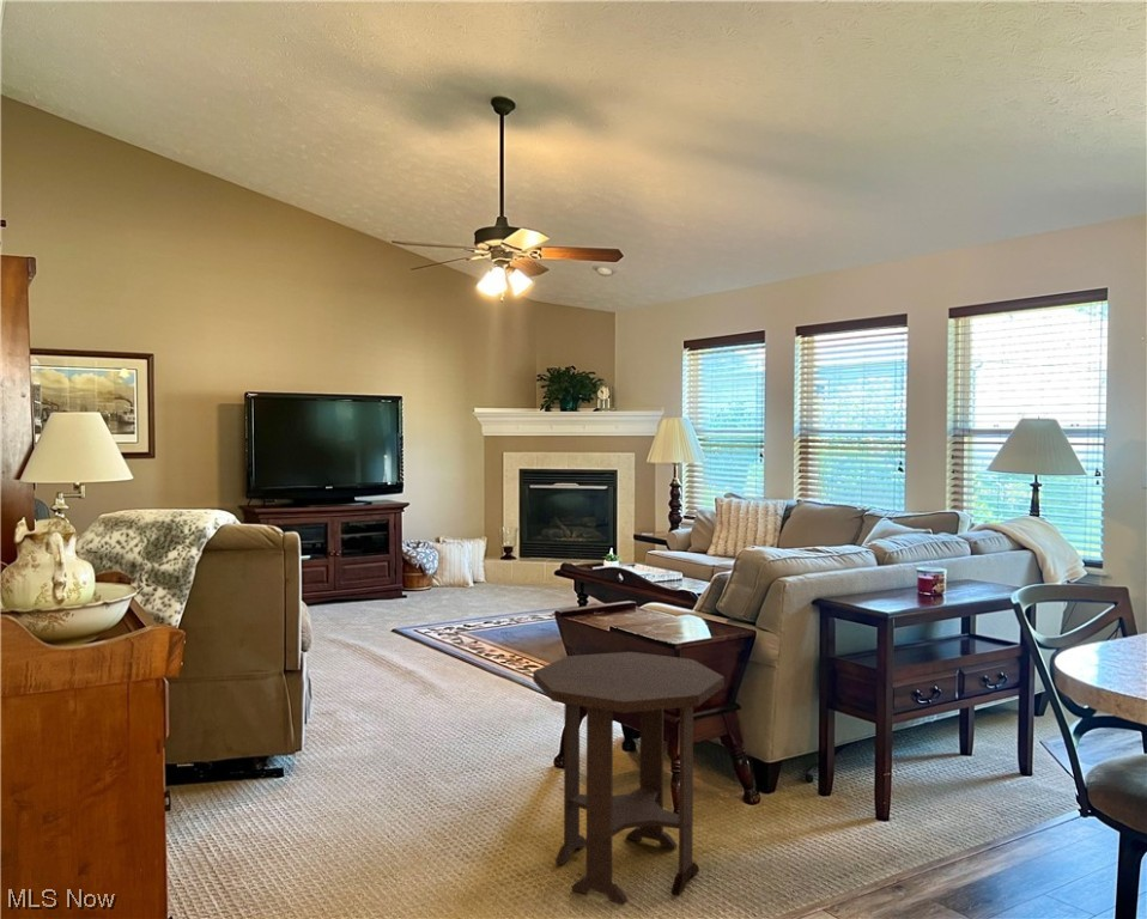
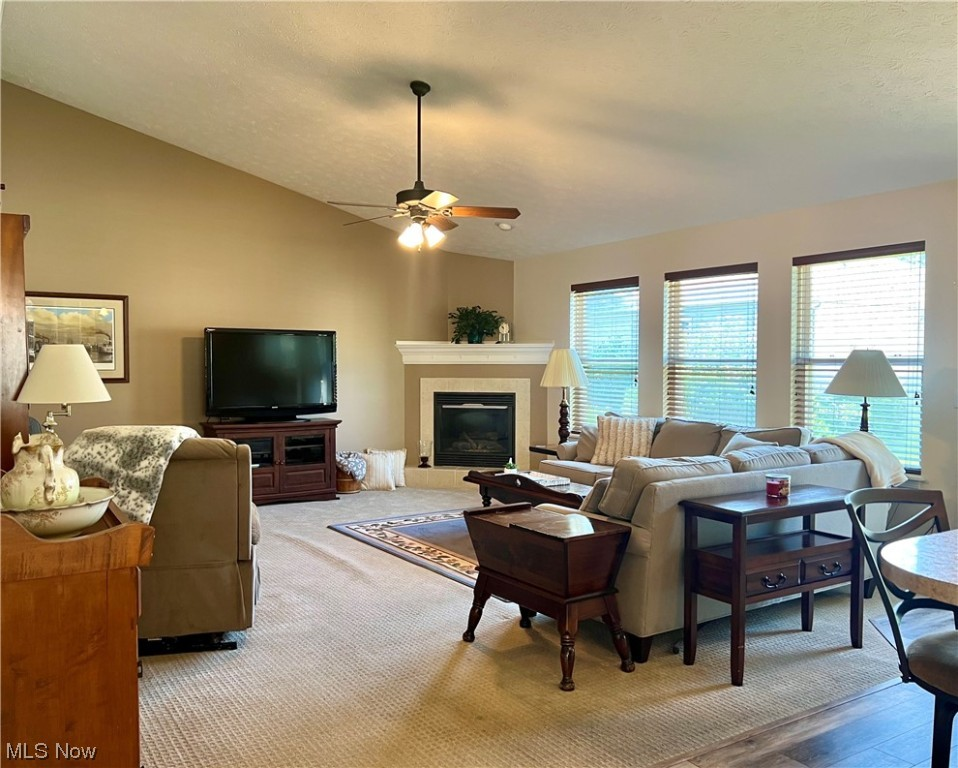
- side table [532,651,726,905]
